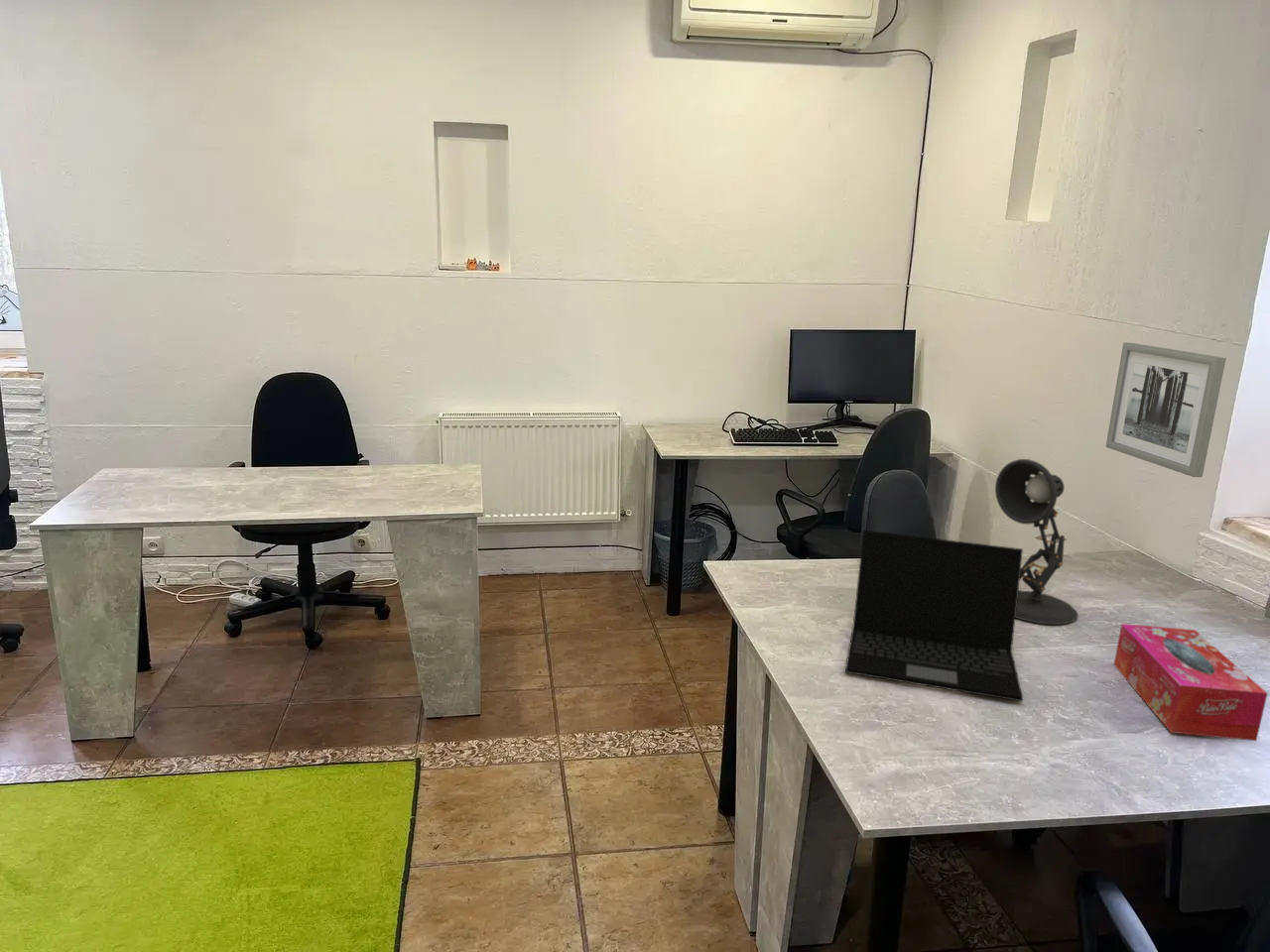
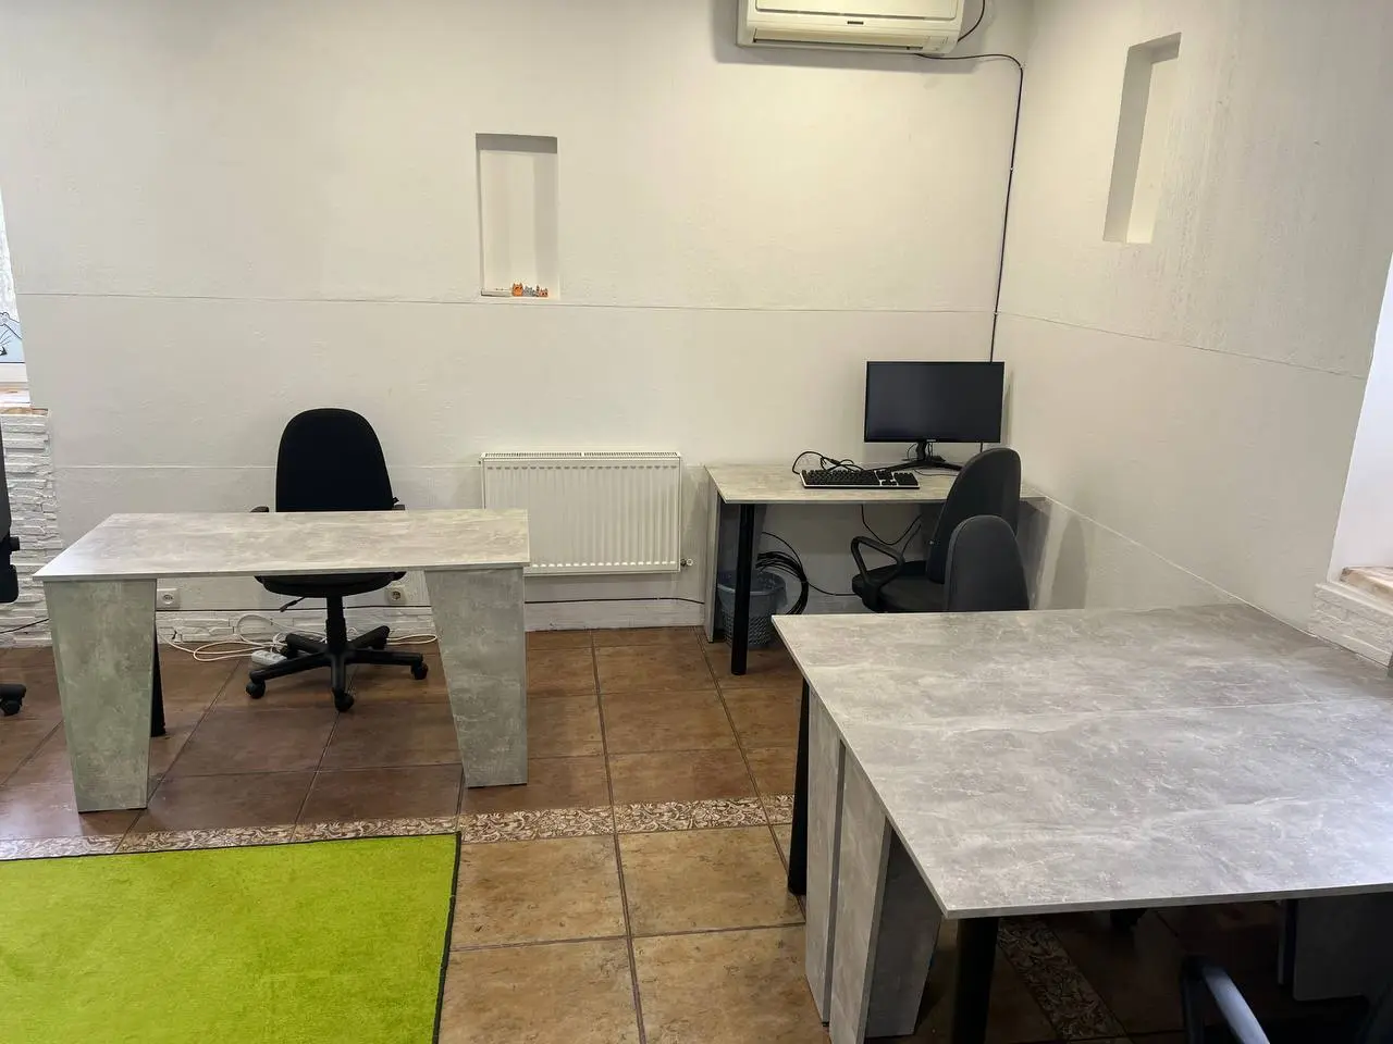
- wall art [1104,341,1227,478]
- tissue box [1113,623,1269,742]
- laptop [844,529,1024,702]
- desk lamp [994,458,1080,625]
